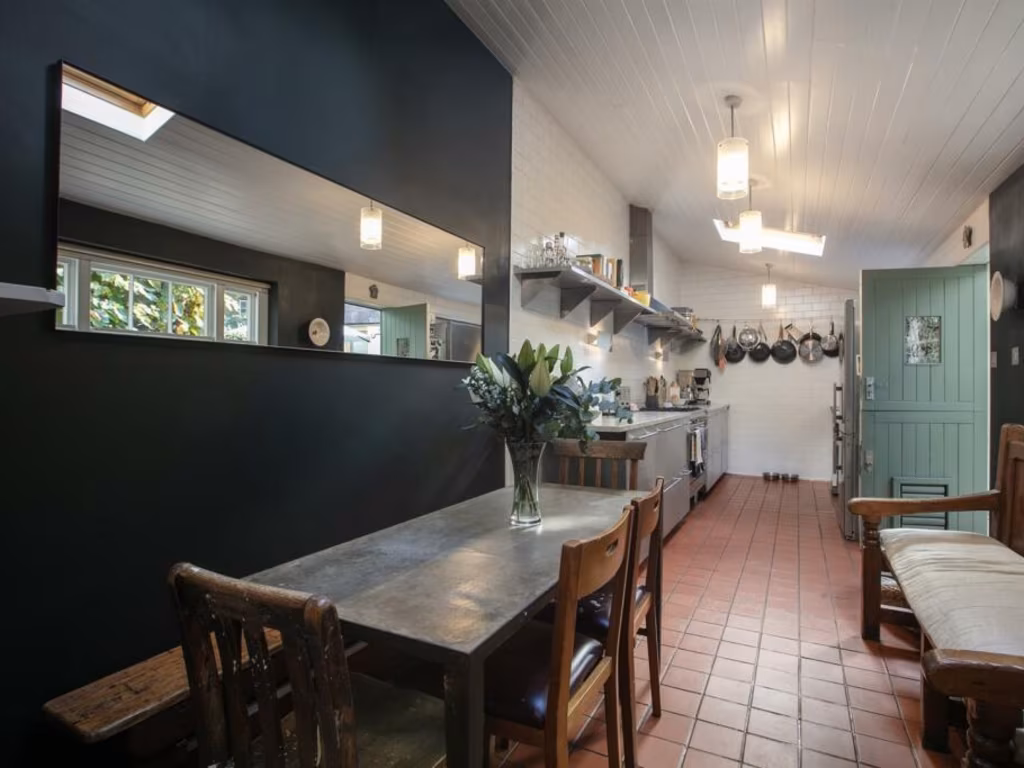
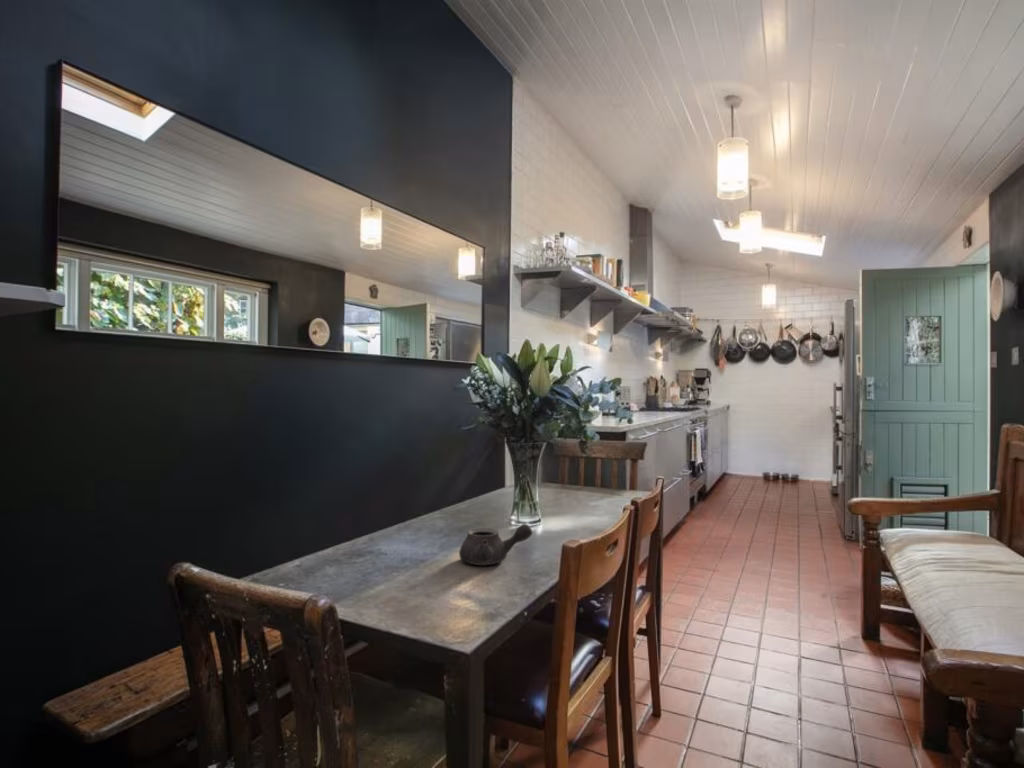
+ teapot [458,523,533,566]
